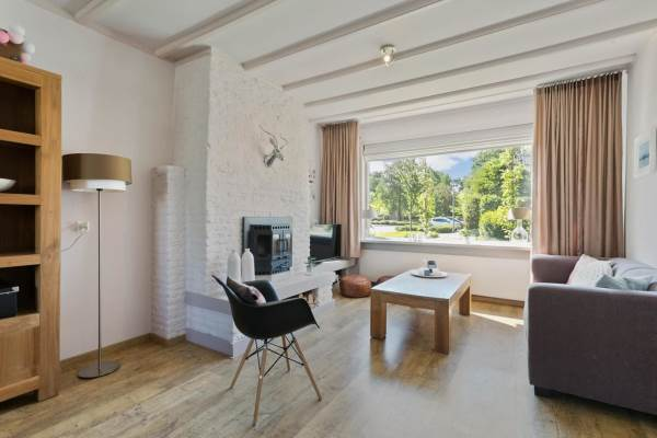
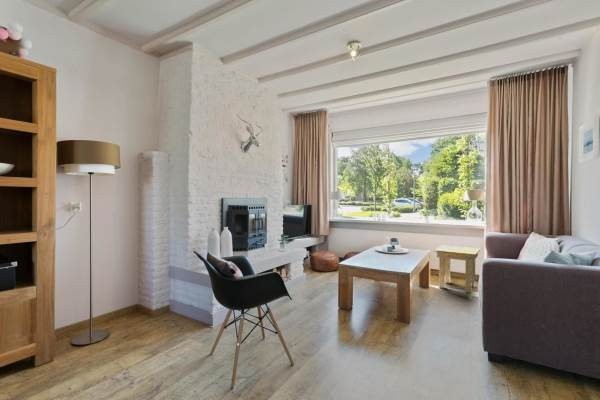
+ side table [433,245,481,294]
